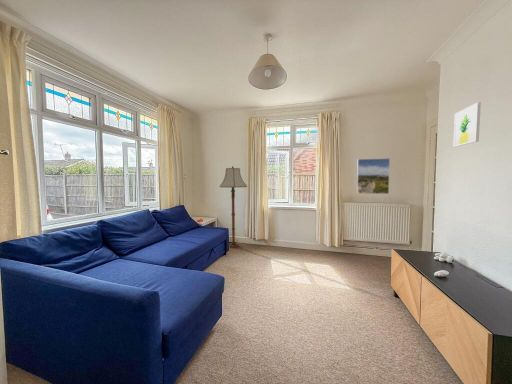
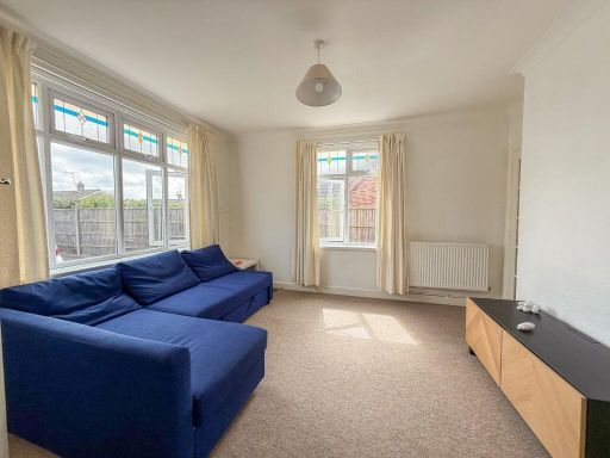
- wall art [452,101,482,148]
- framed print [356,157,391,195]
- floor lamp [218,165,248,249]
